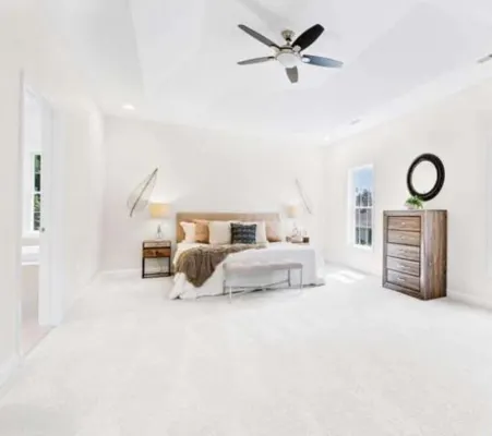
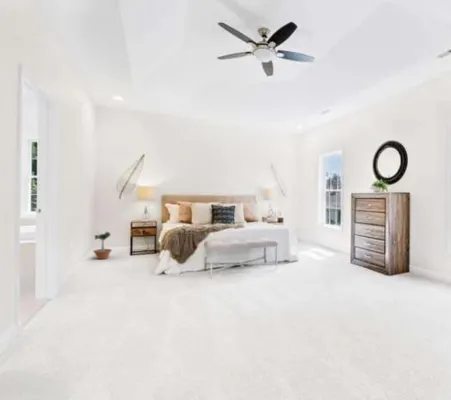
+ potted tree [92,230,113,260]
